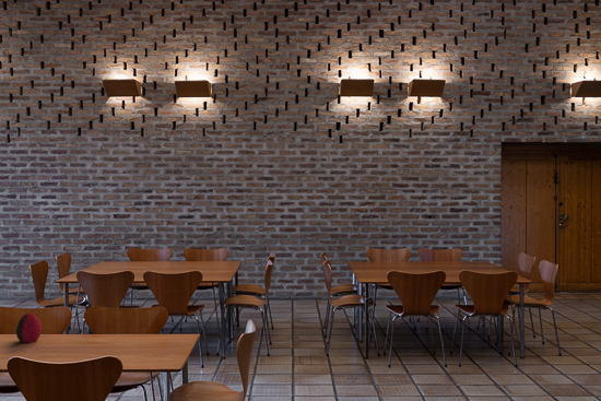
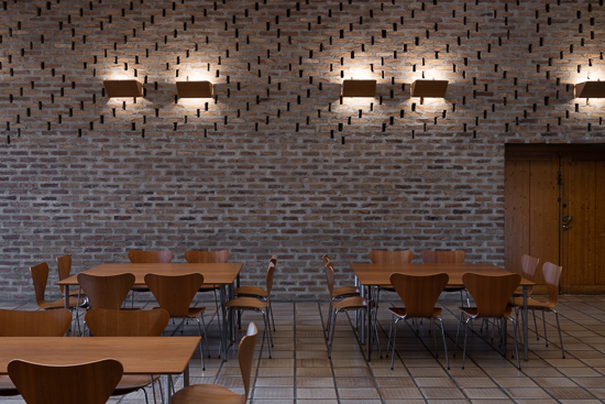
- decorative egg [15,312,43,344]
